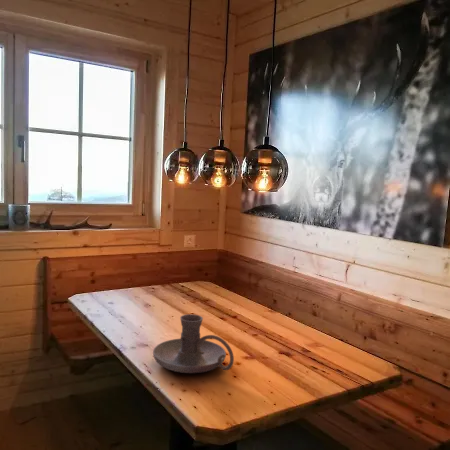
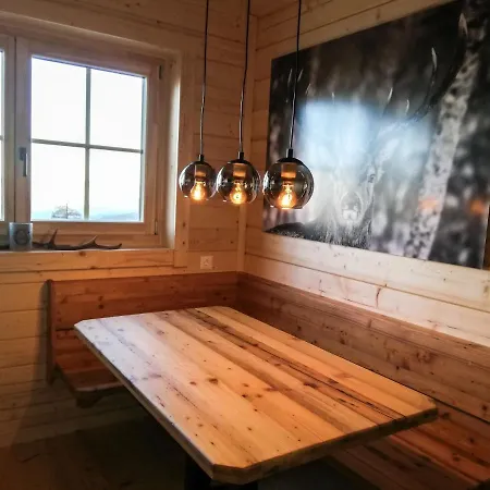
- candle holder [152,313,235,374]
